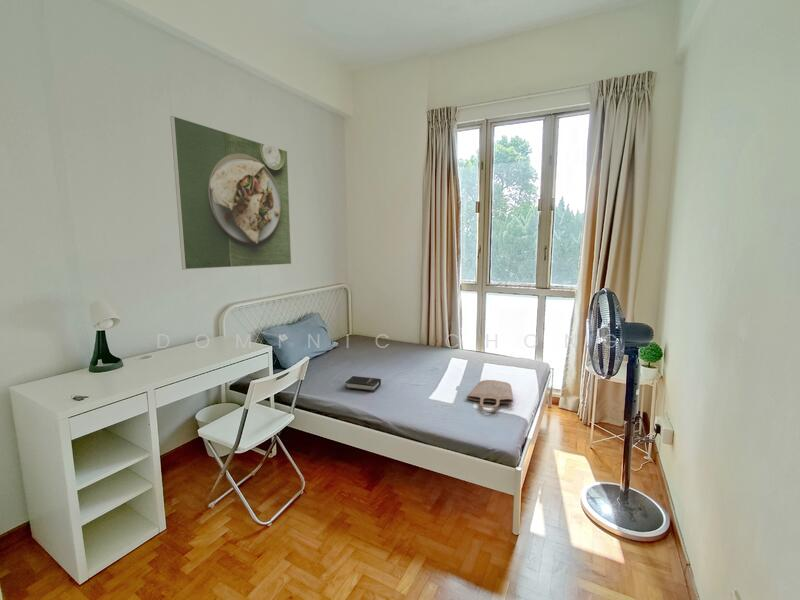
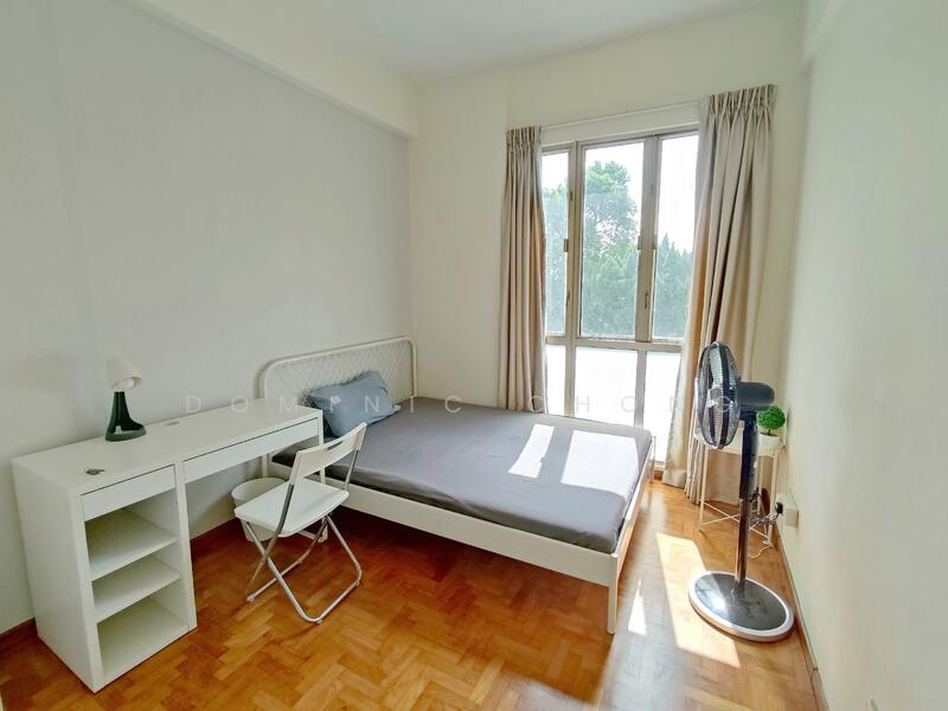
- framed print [169,115,292,270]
- hardback book [345,375,382,393]
- shopping bag [464,379,516,414]
